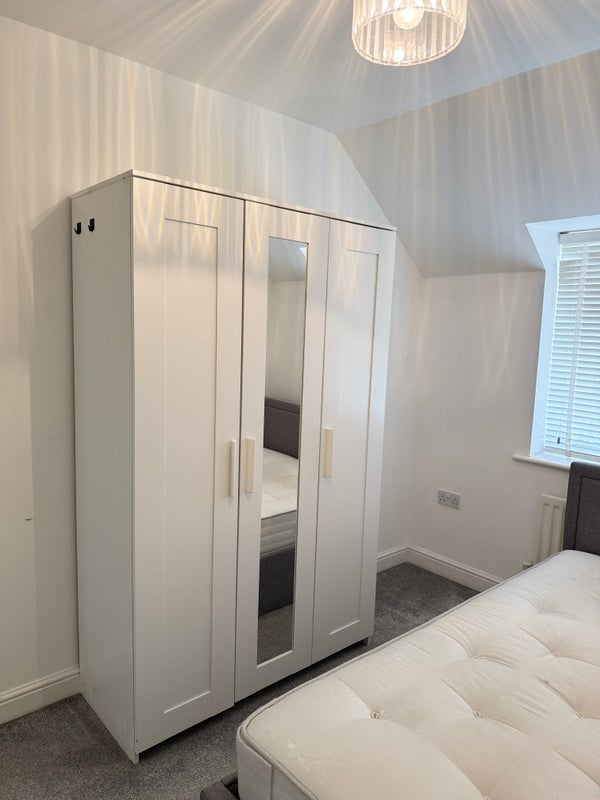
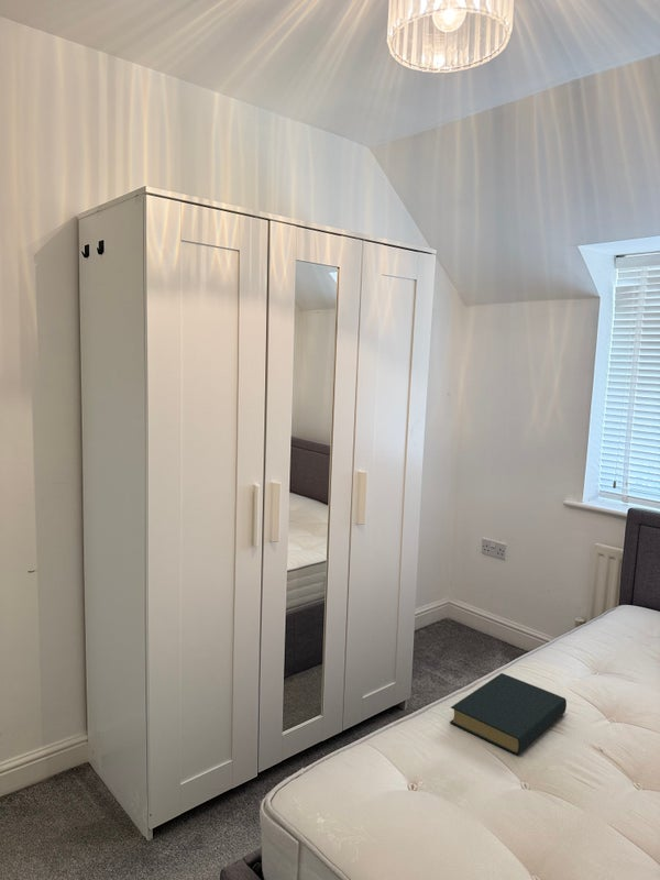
+ hardback book [449,672,568,756]
